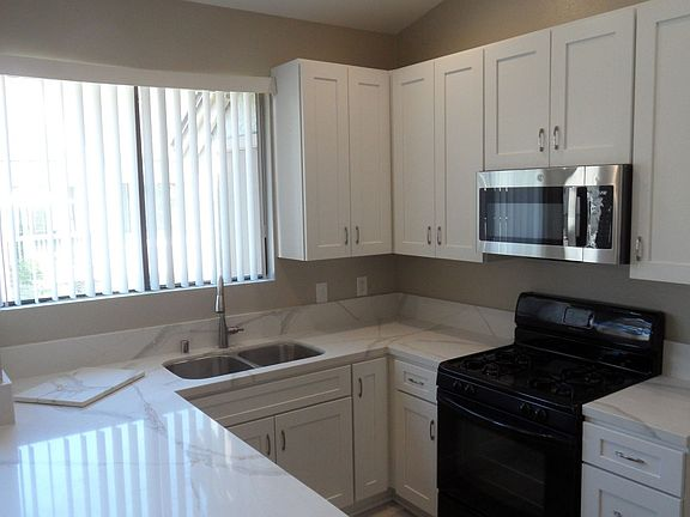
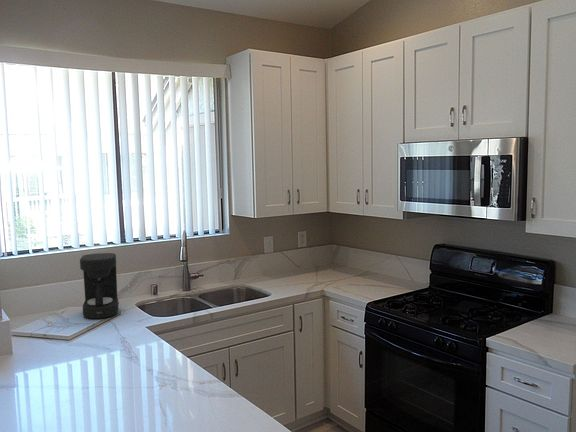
+ coffee maker [79,252,120,320]
